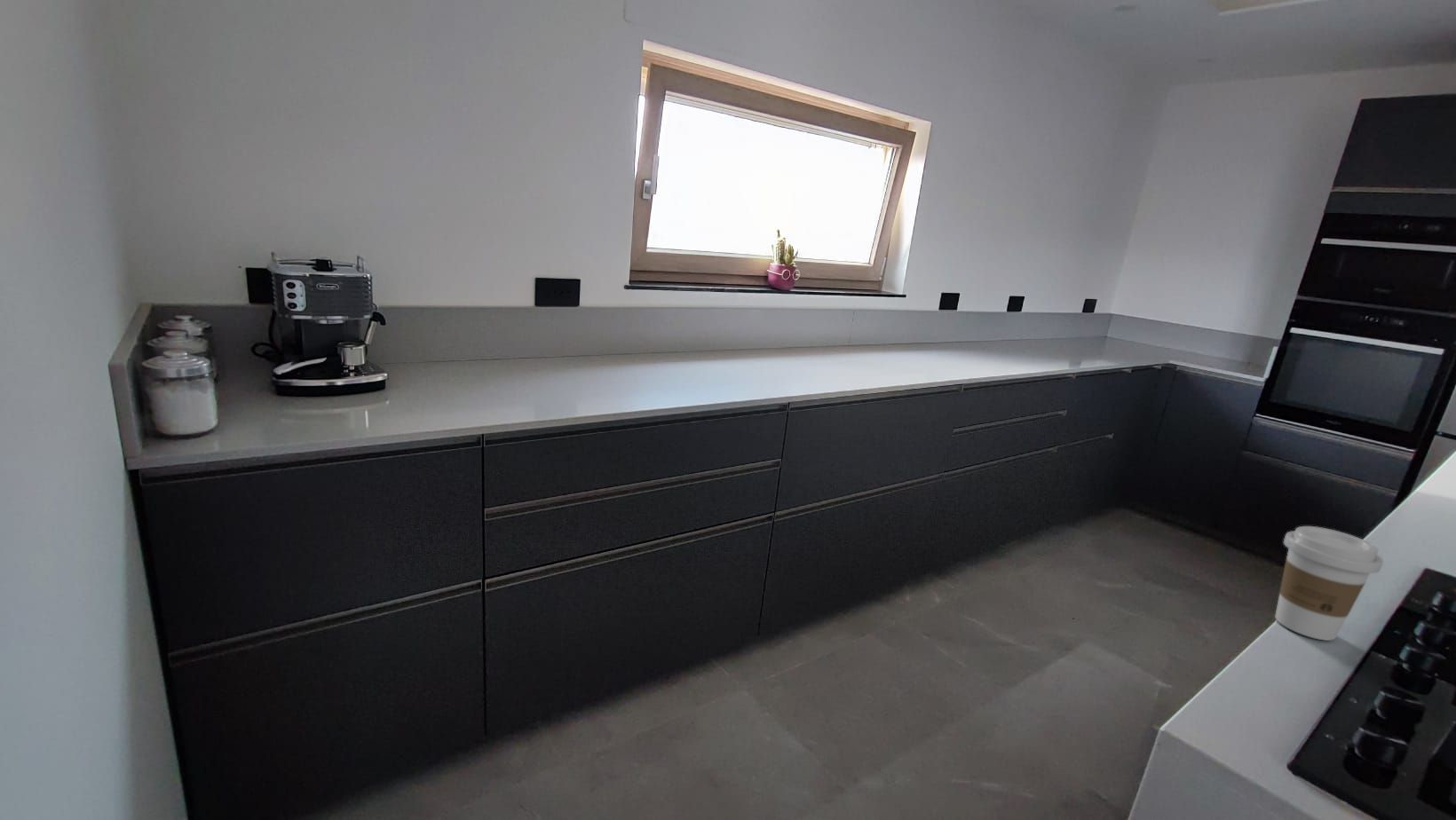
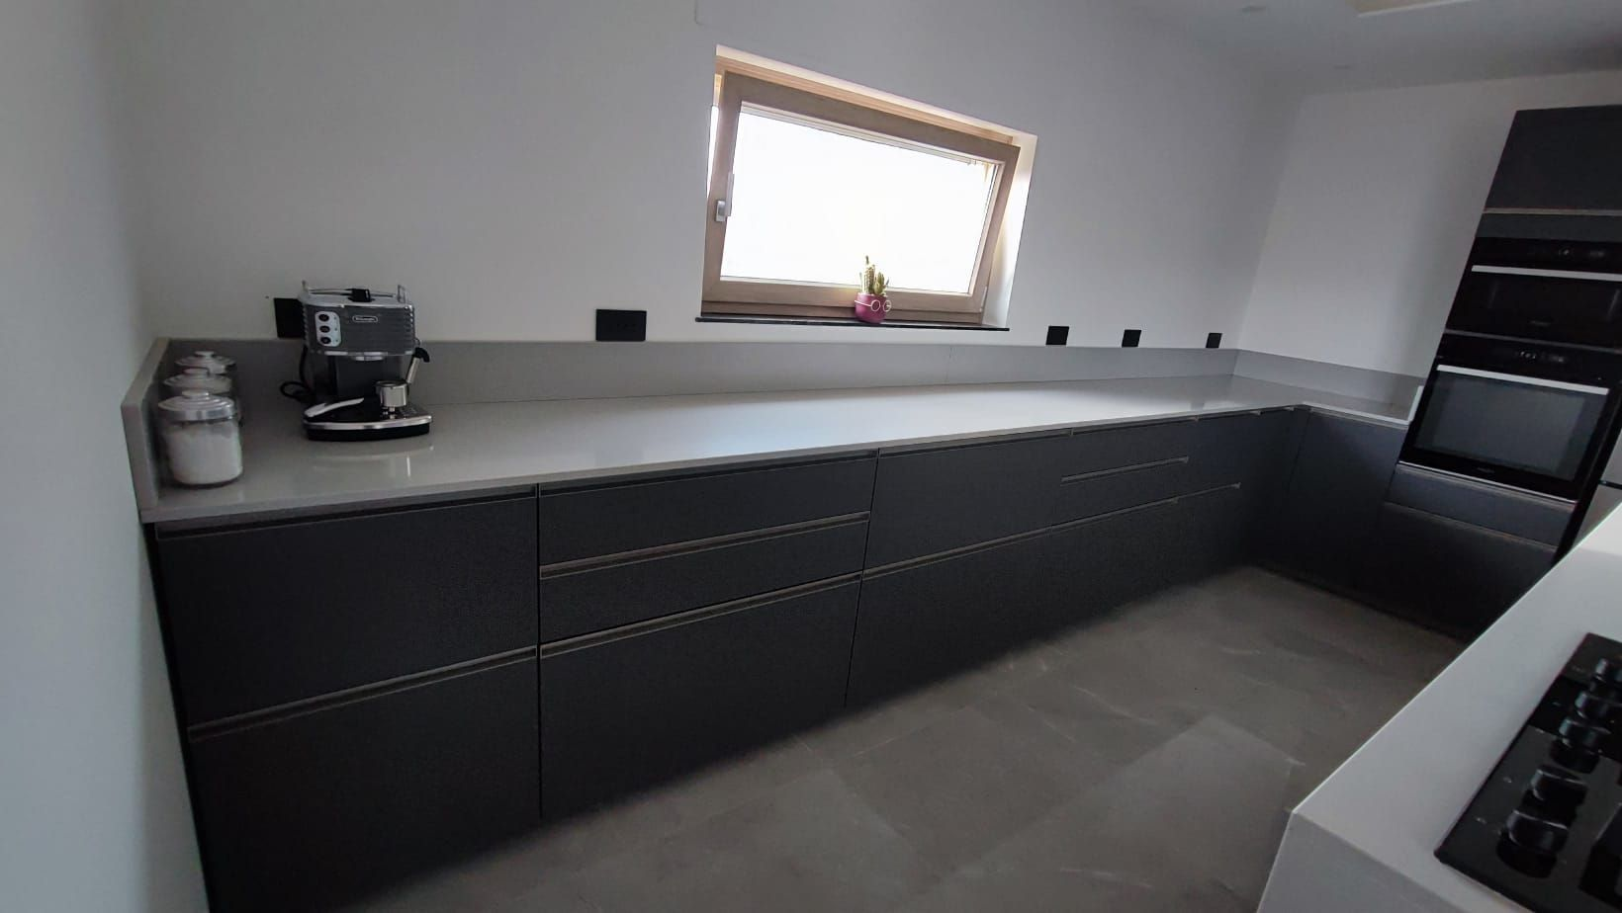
- coffee cup [1274,525,1384,642]
